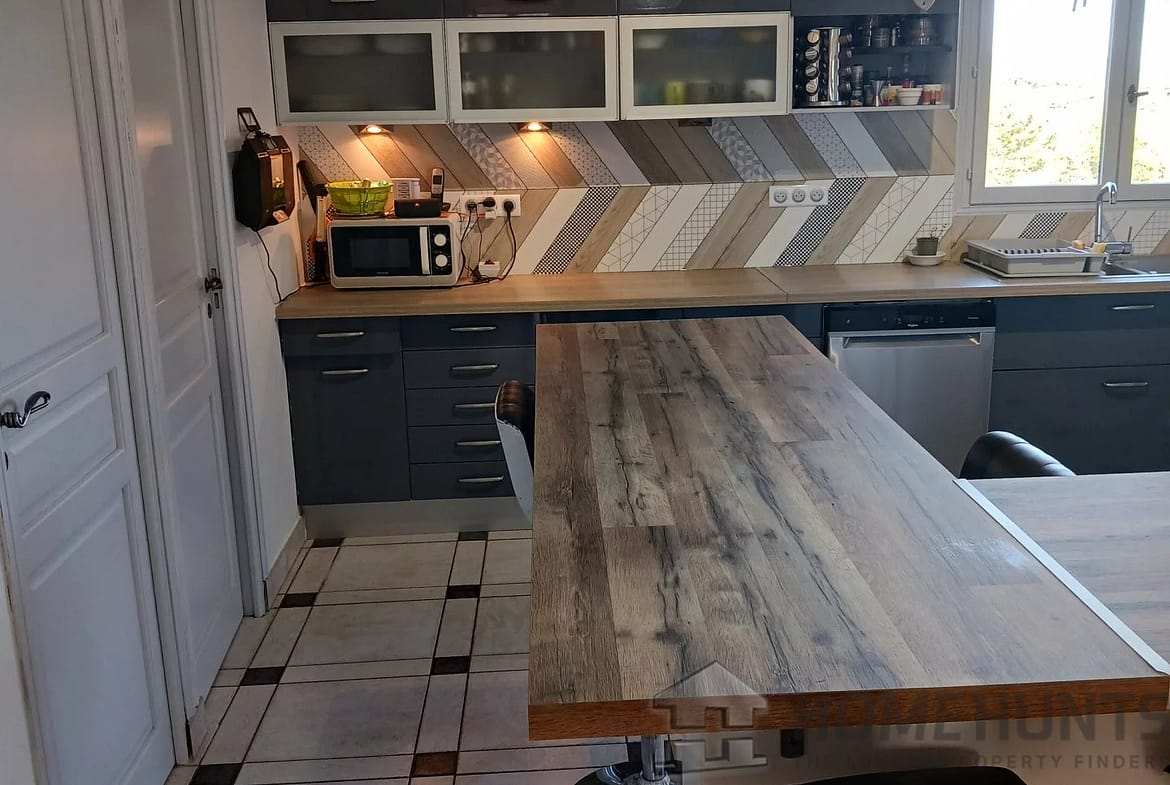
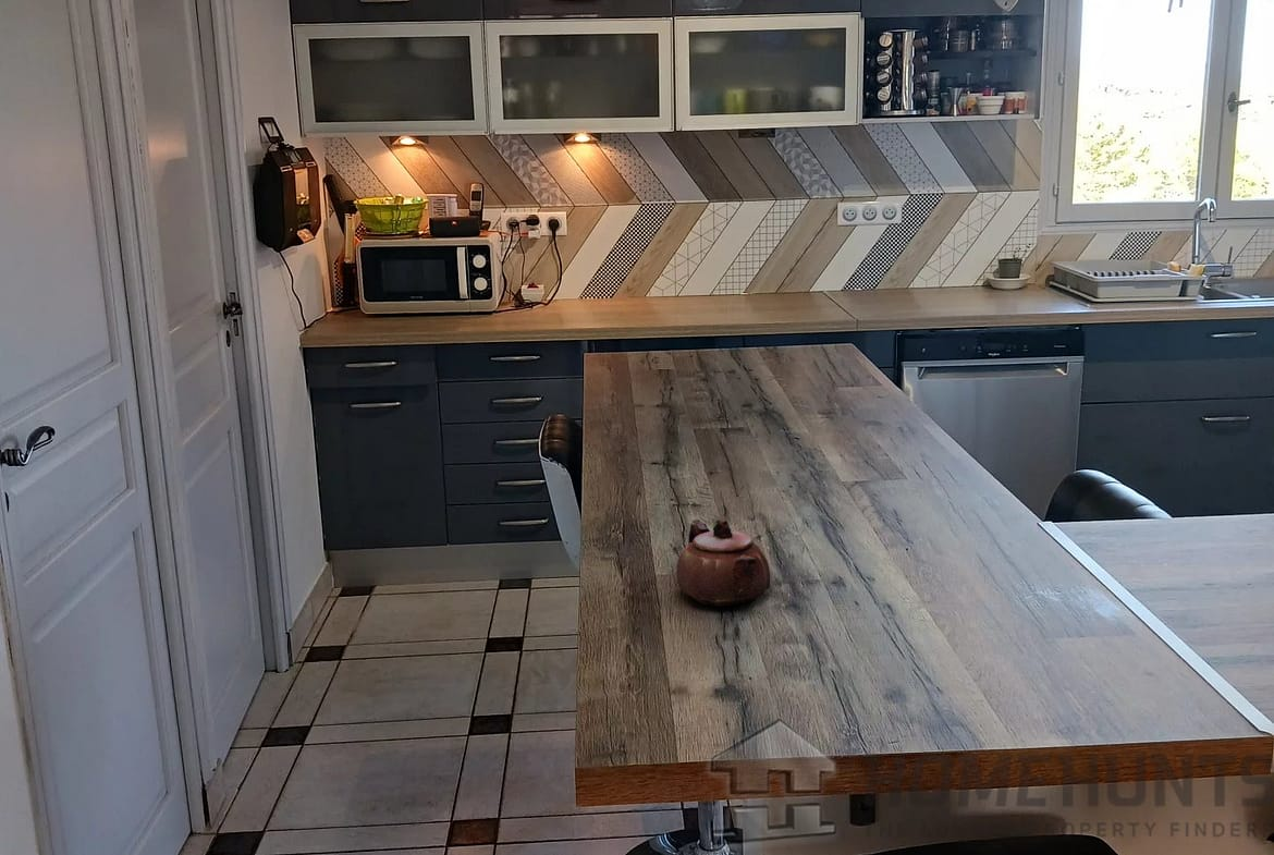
+ teapot [675,517,771,607]
